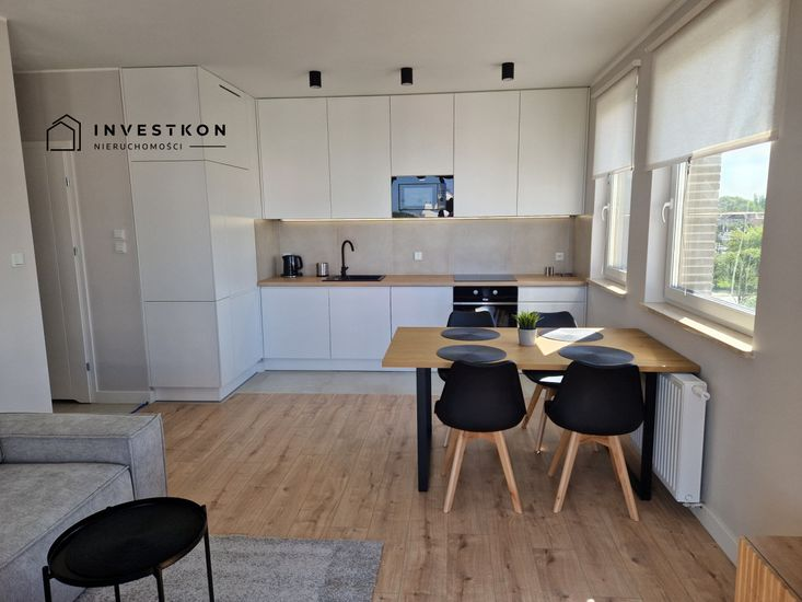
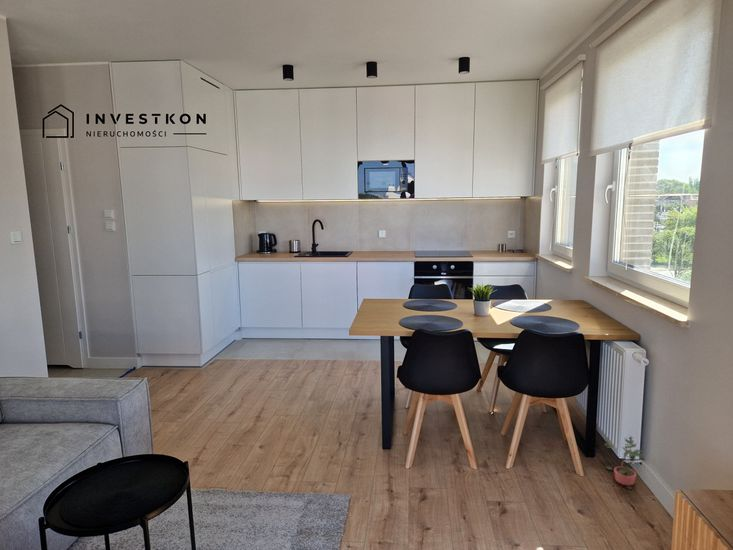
+ potted plant [604,436,645,490]
